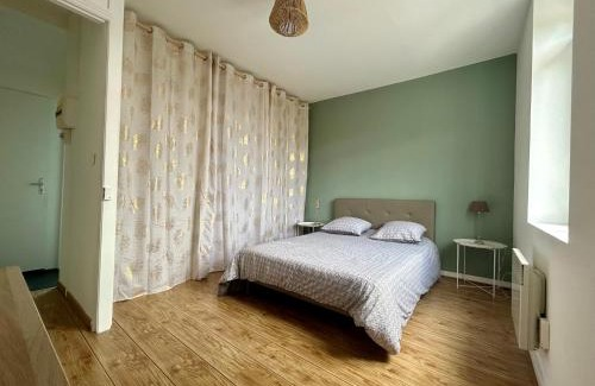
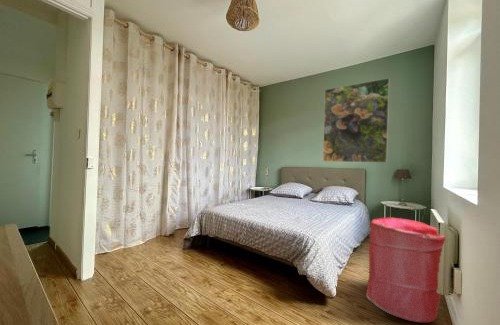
+ laundry hamper [365,216,446,323]
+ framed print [322,77,390,164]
